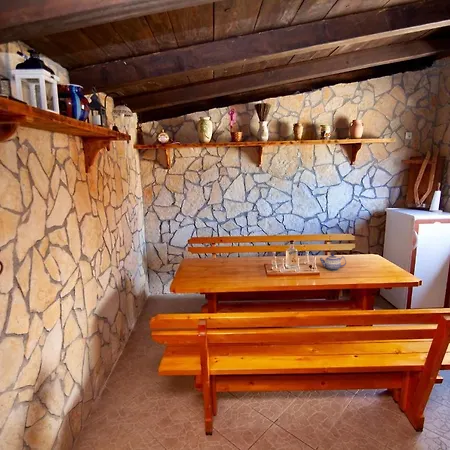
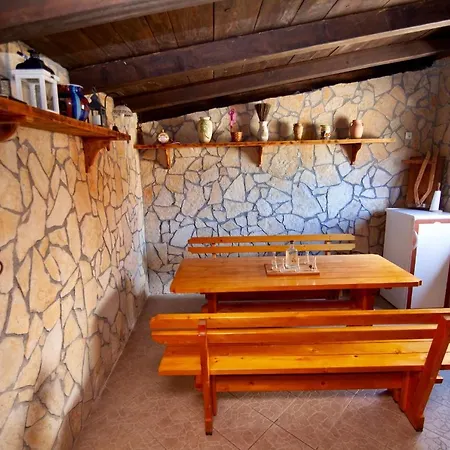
- teapot [319,253,347,271]
